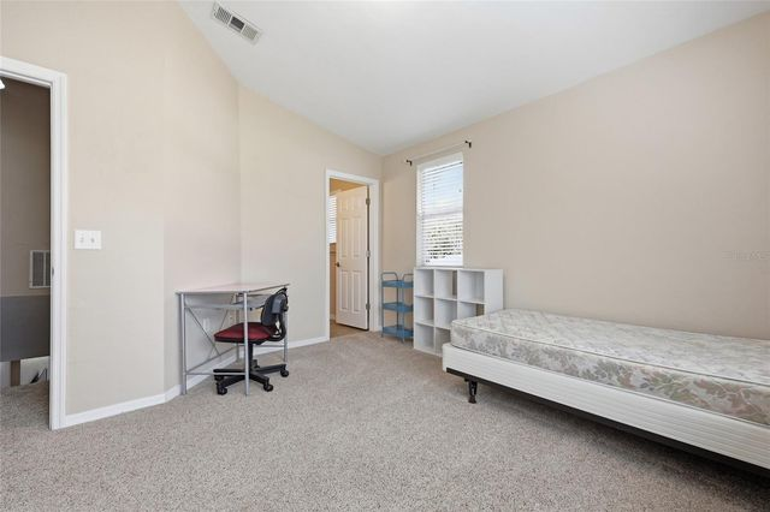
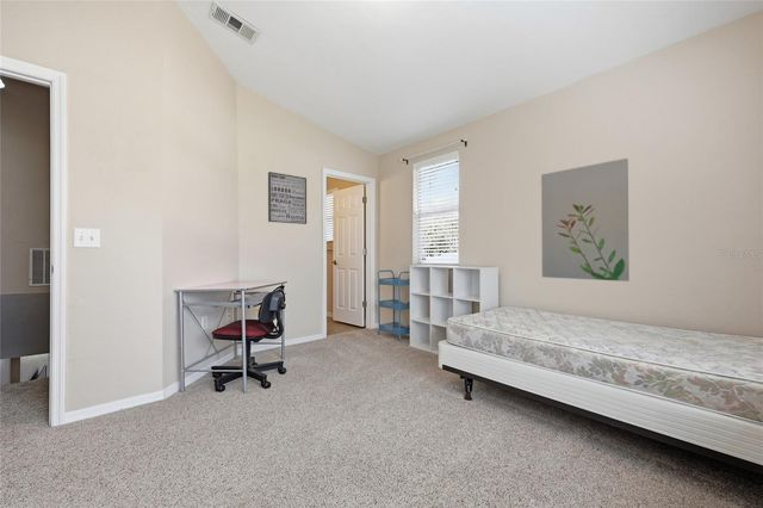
+ wall art [540,157,631,283]
+ wall art [267,171,308,225]
